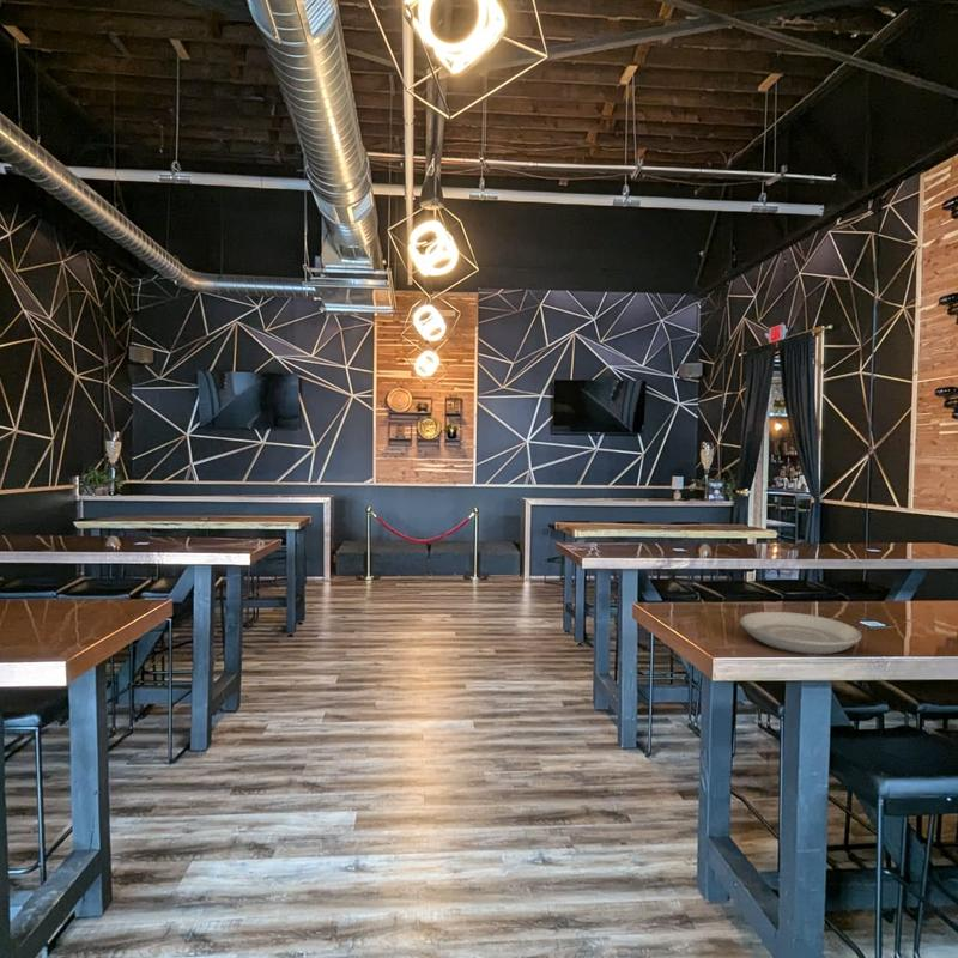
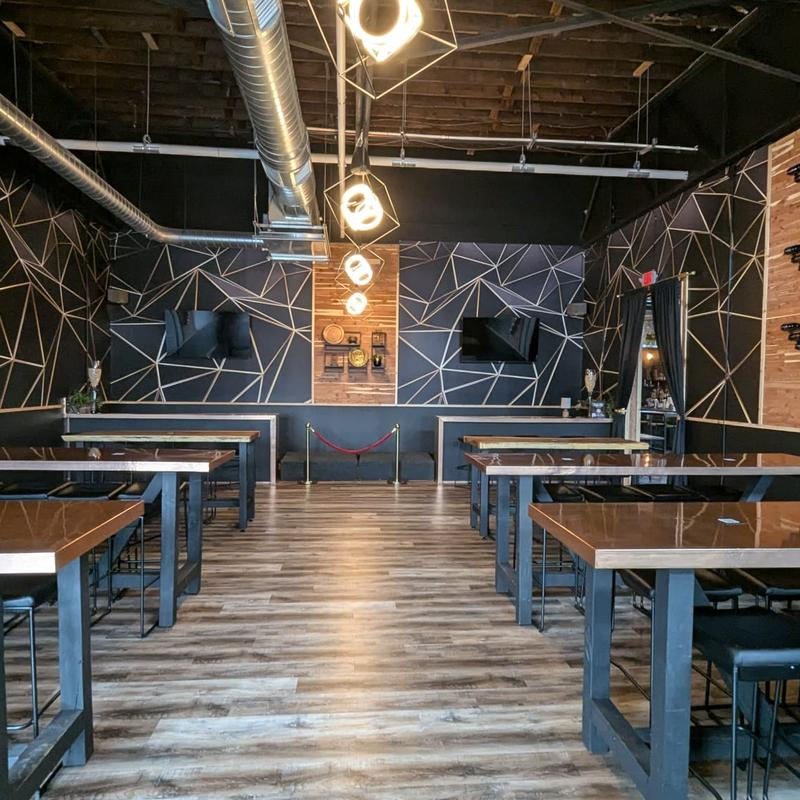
- plate [739,611,862,655]
